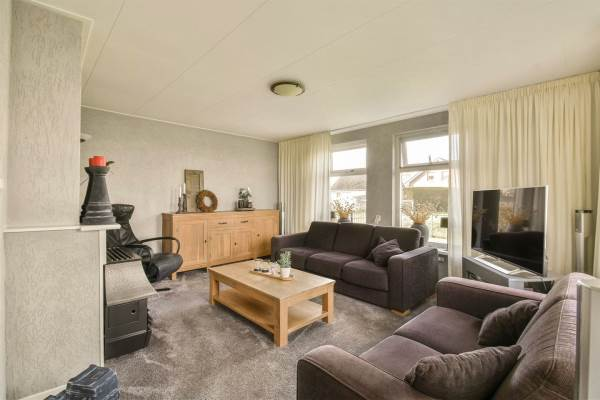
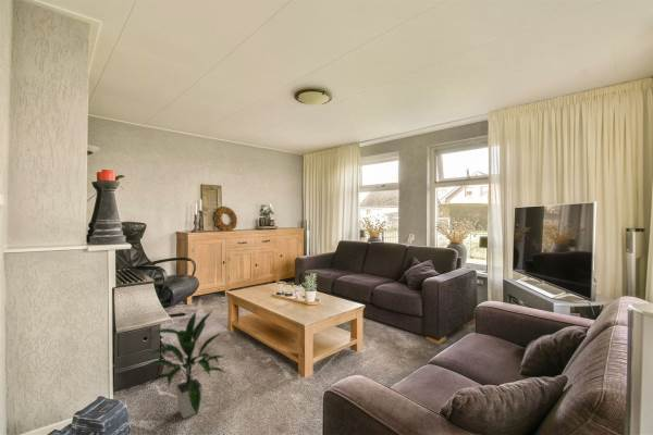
+ indoor plant [141,310,227,420]
